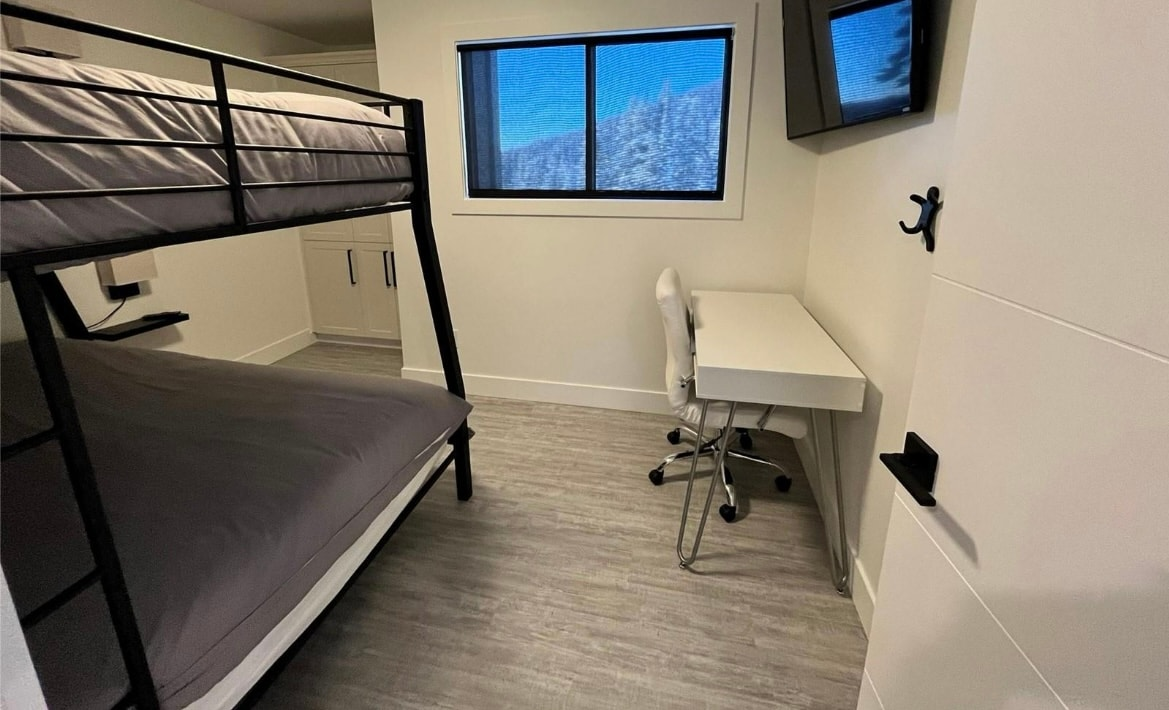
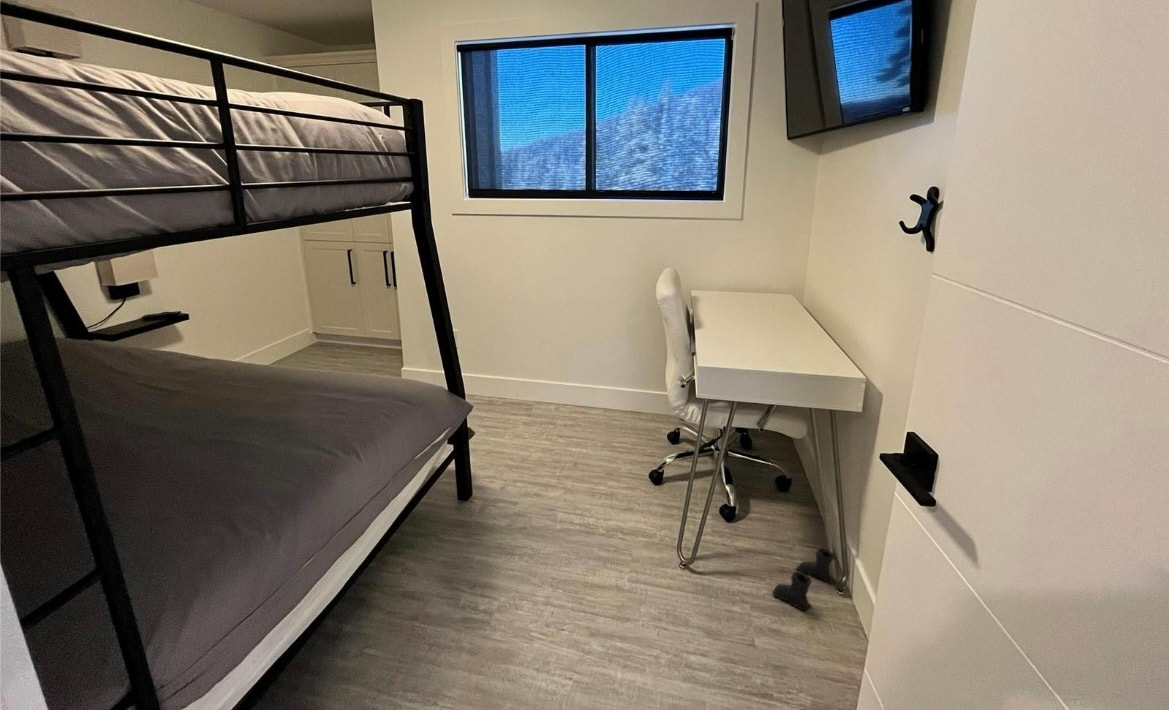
+ boots [771,547,838,611]
